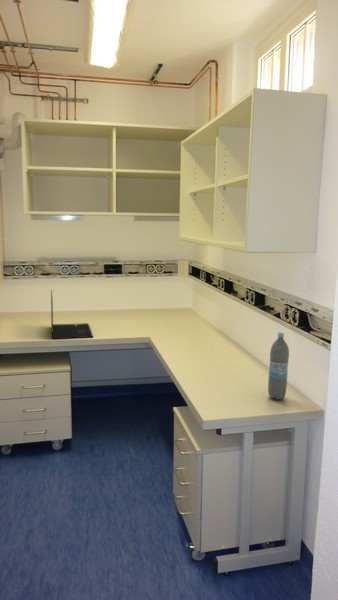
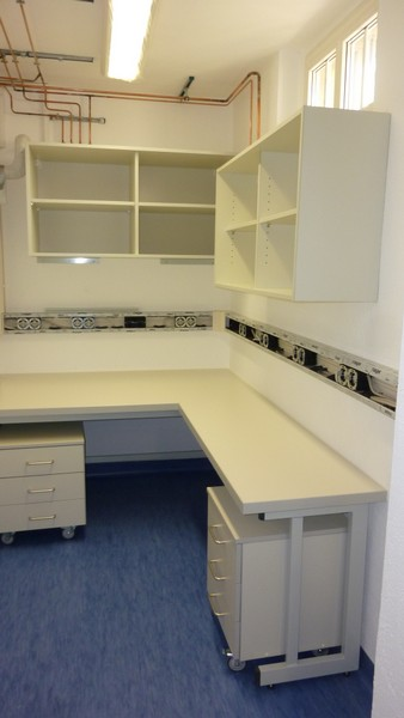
- water bottle [267,331,290,401]
- laptop [50,289,94,340]
